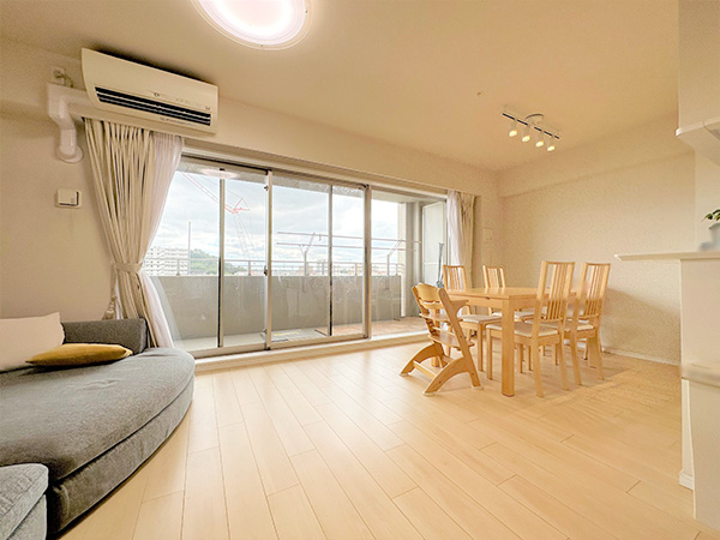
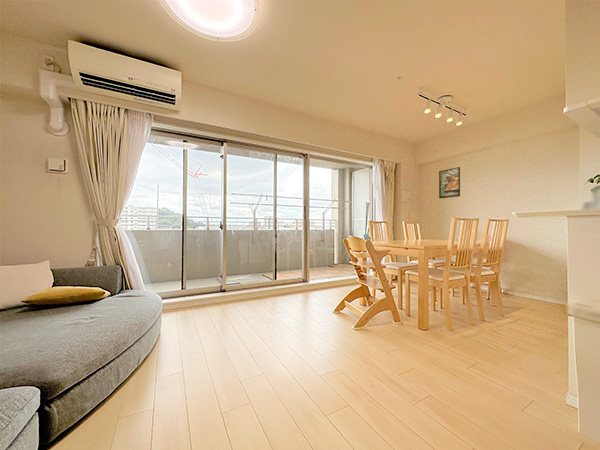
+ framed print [438,166,461,199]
